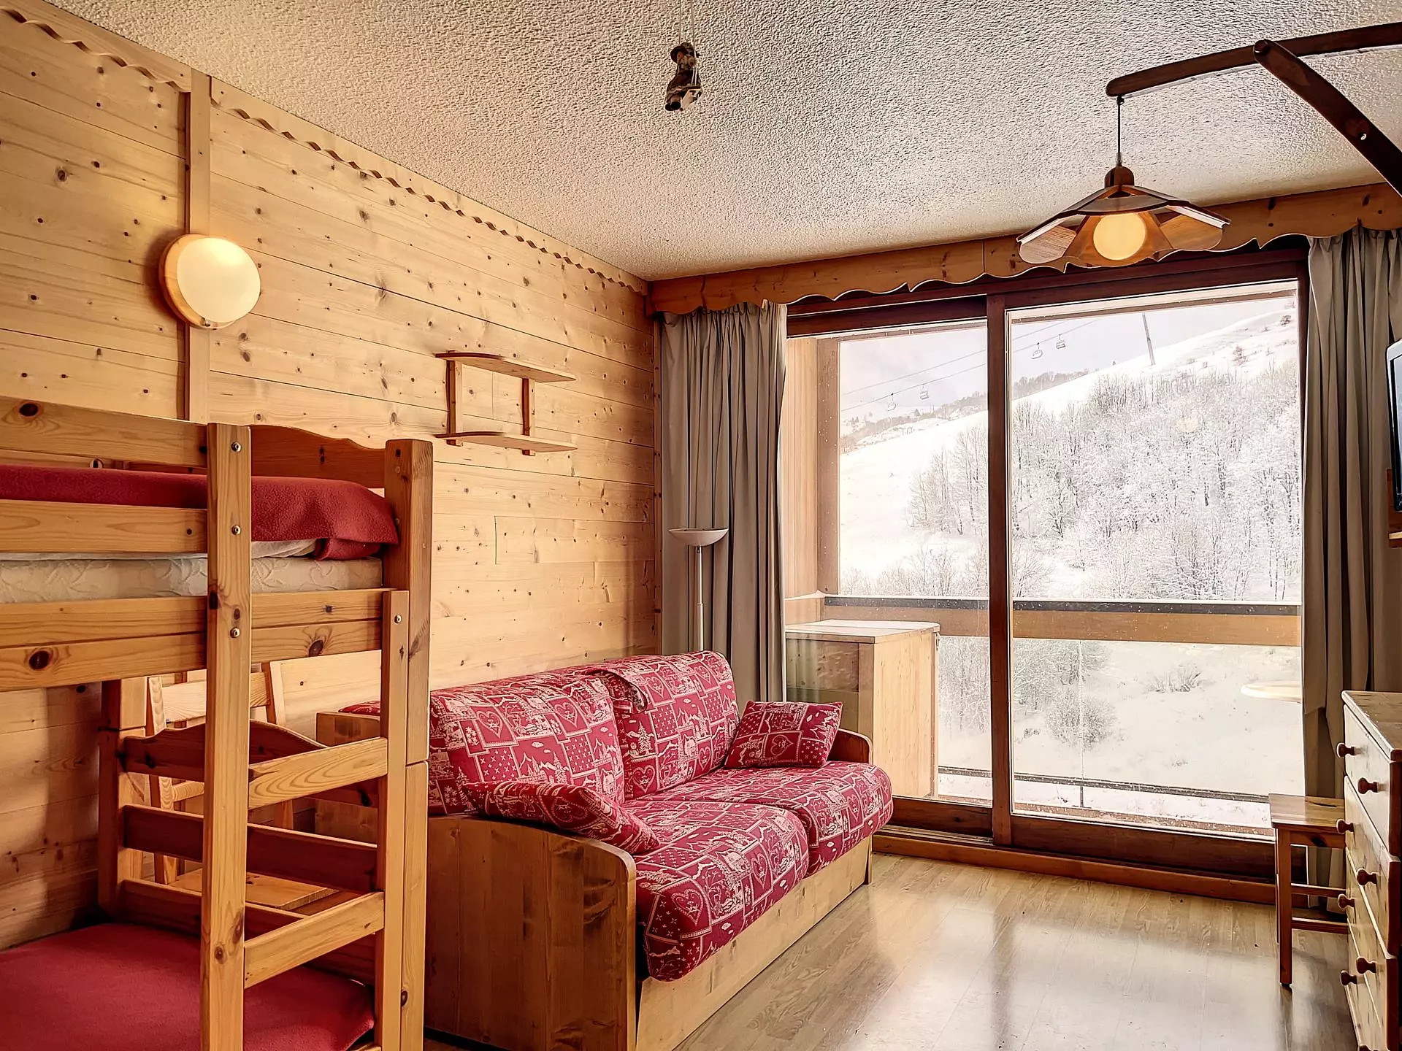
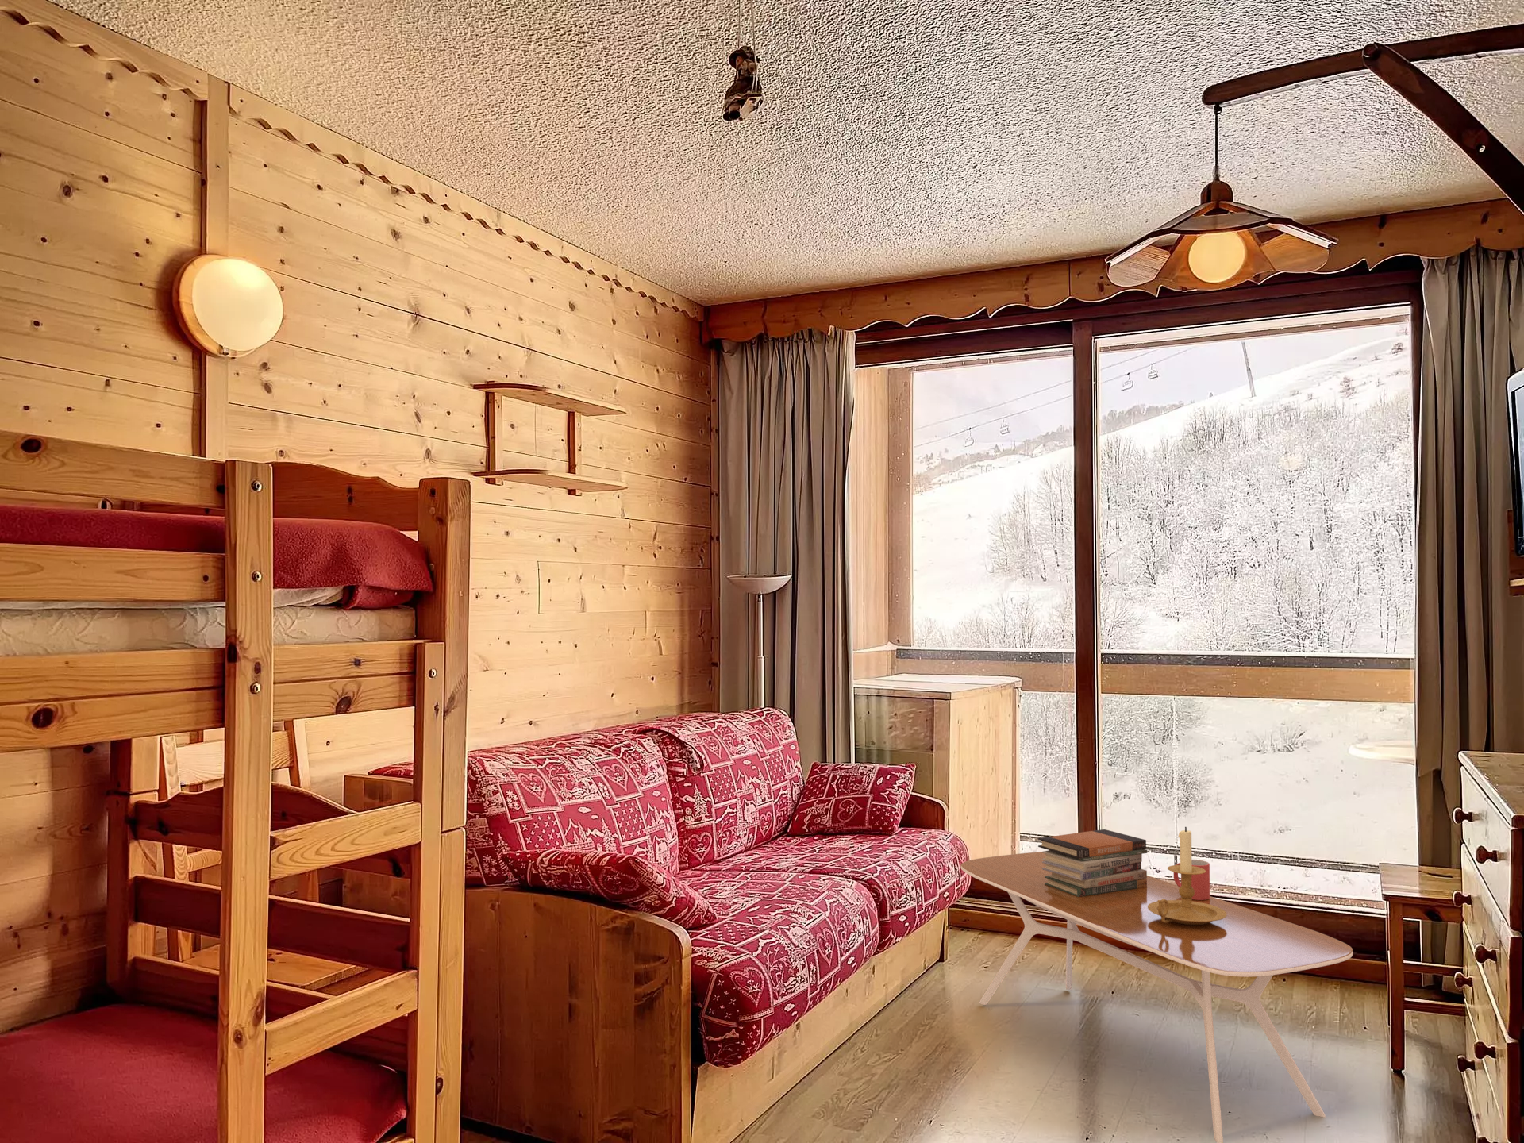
+ mug [1172,858,1211,900]
+ book stack [1038,828,1147,897]
+ coffee table [960,851,1354,1143]
+ candle holder [1147,826,1228,924]
